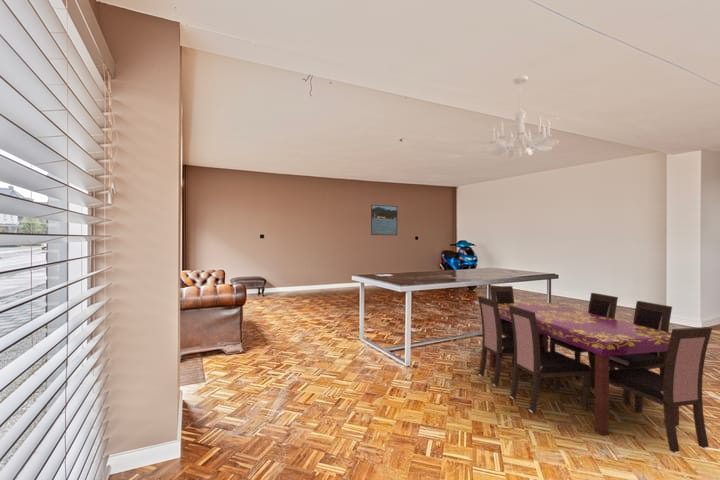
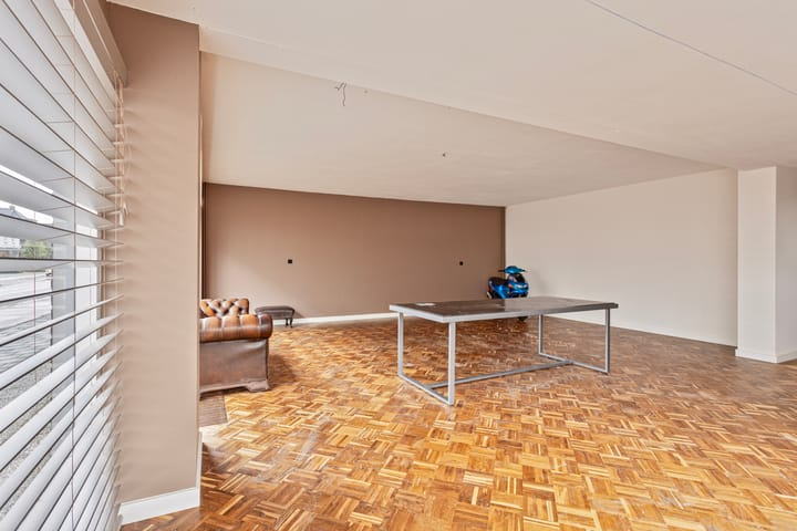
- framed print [370,204,398,236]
- chandelier [483,75,561,159]
- dining table [477,285,713,454]
